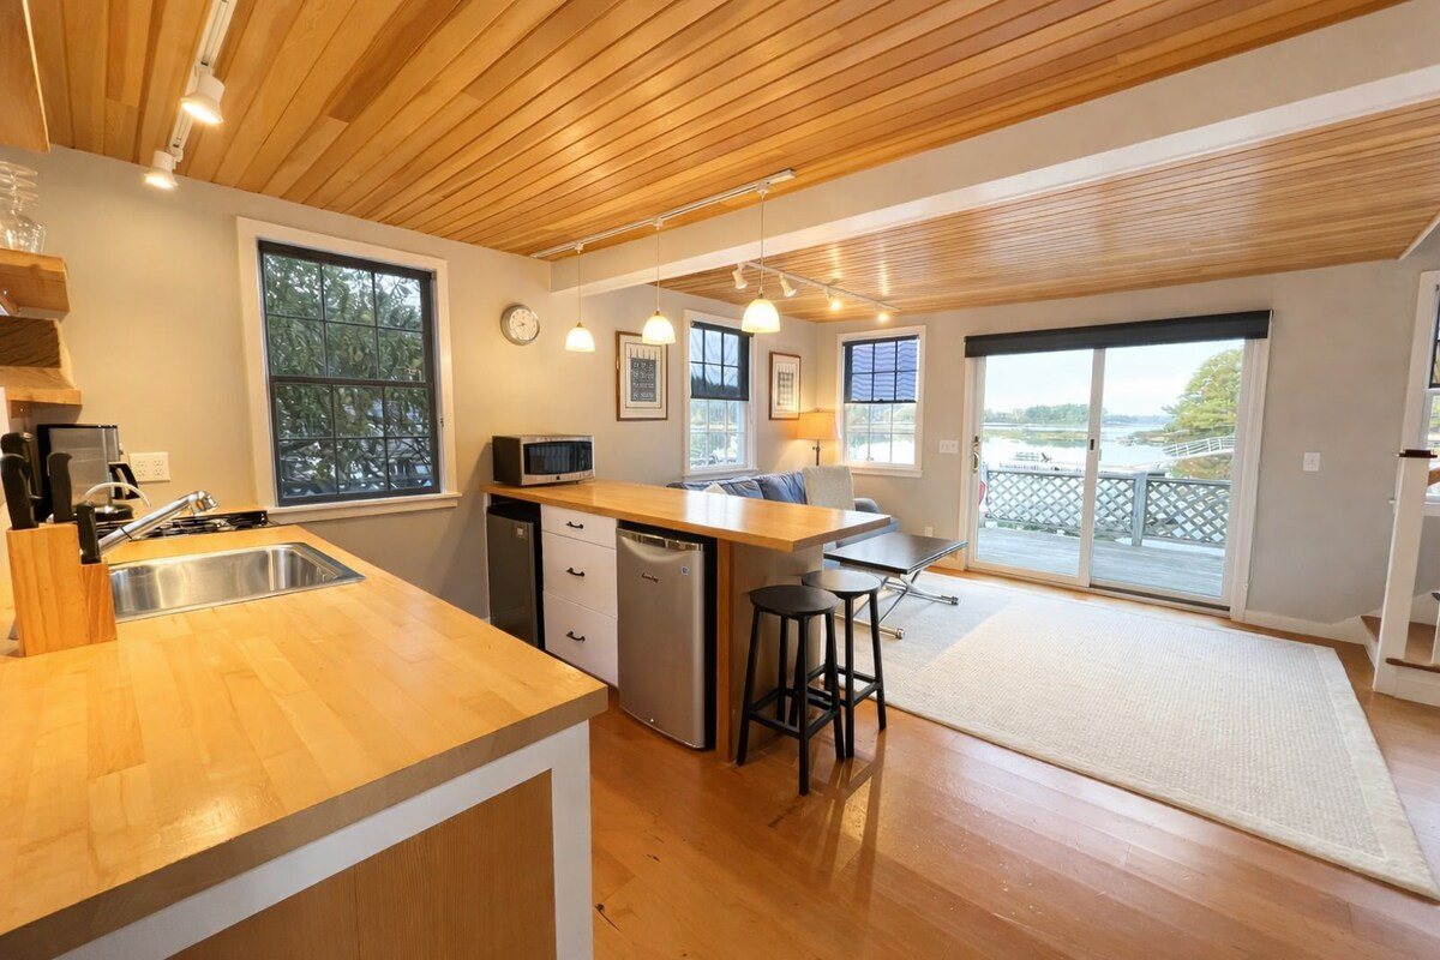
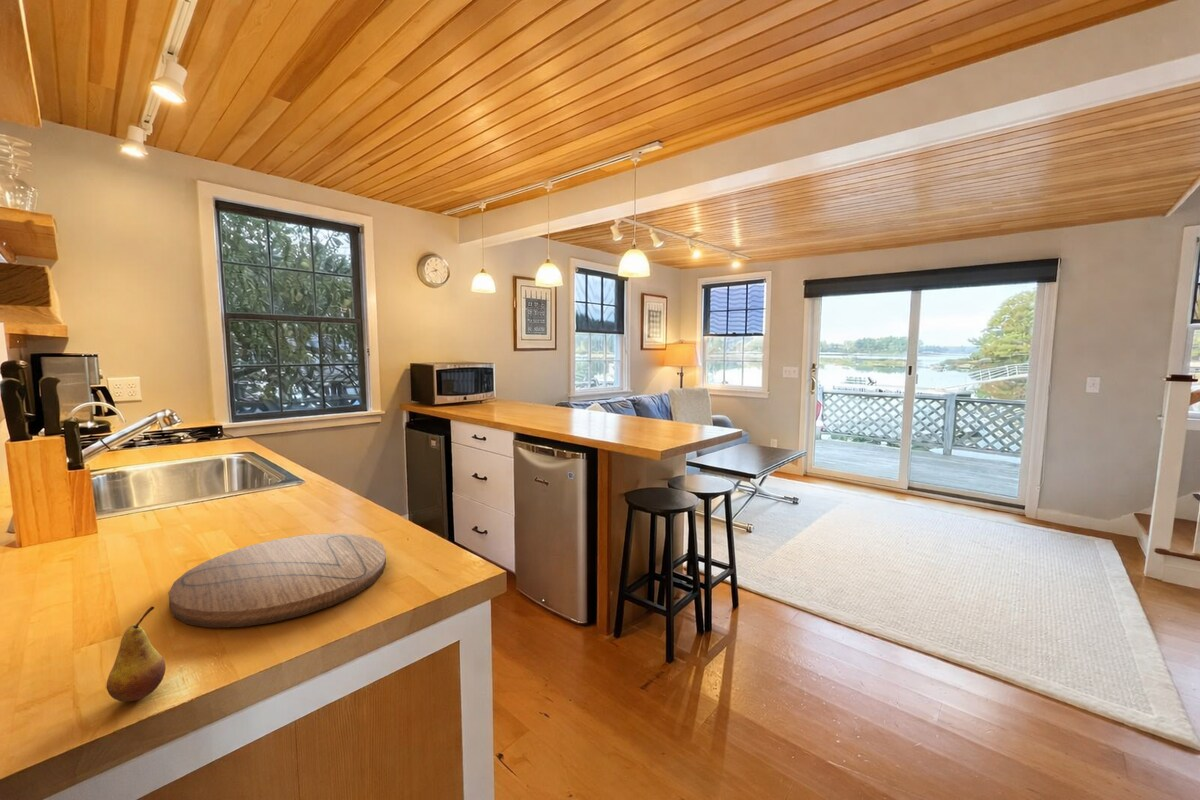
+ fruit [106,606,167,703]
+ cutting board [168,532,387,629]
